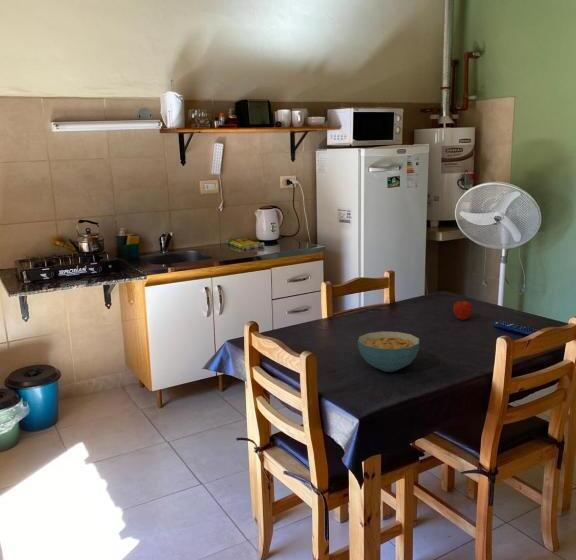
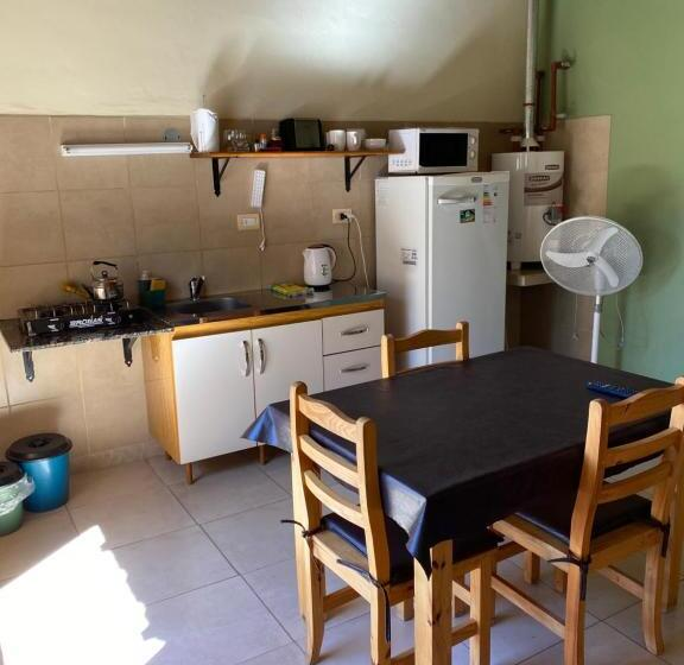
- fruit [452,299,474,321]
- cereal bowl [357,330,420,373]
